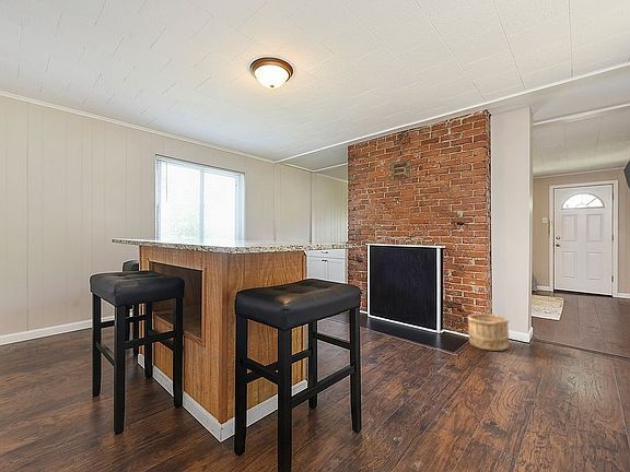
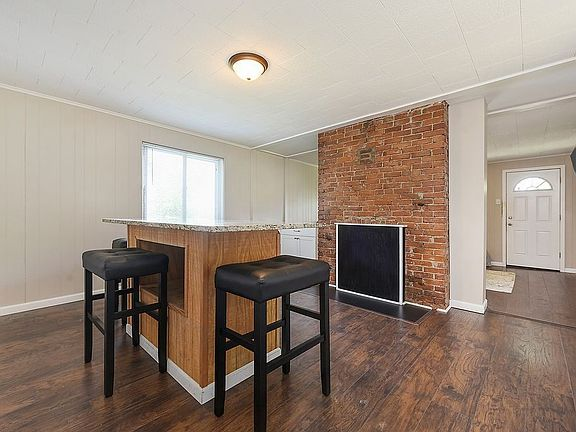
- wooden bucket [466,312,510,352]
